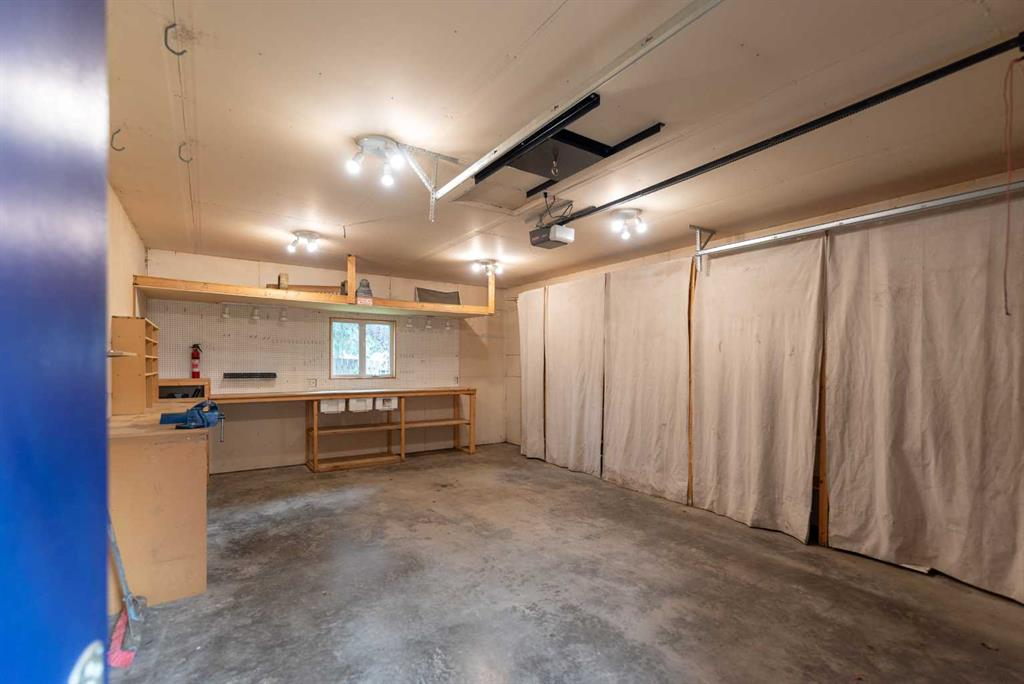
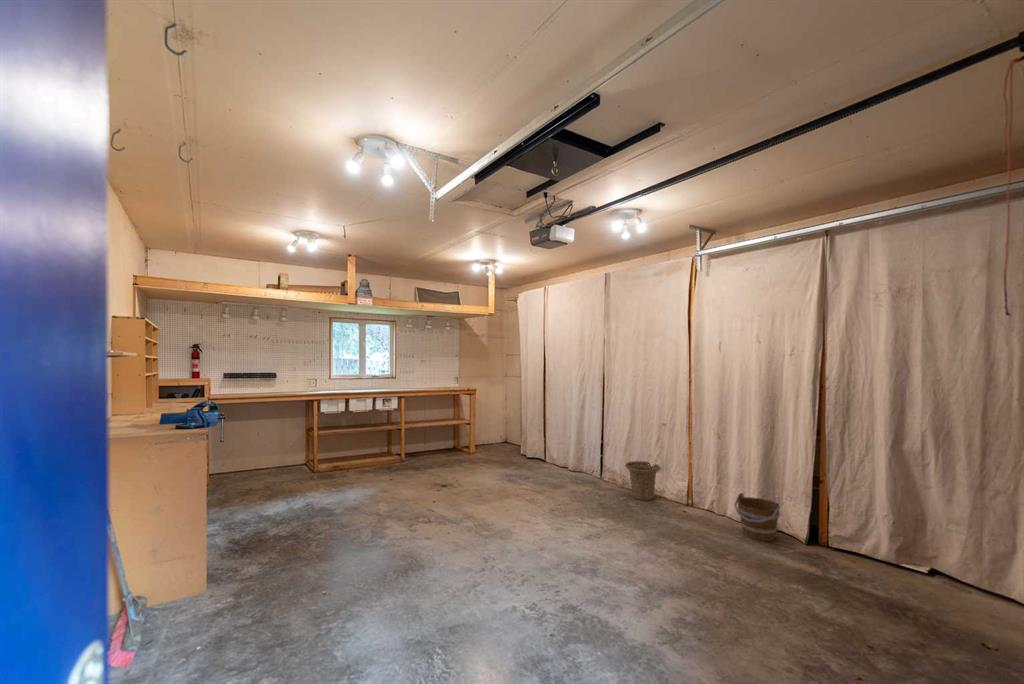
+ basket [624,460,661,502]
+ bucket [733,492,781,542]
